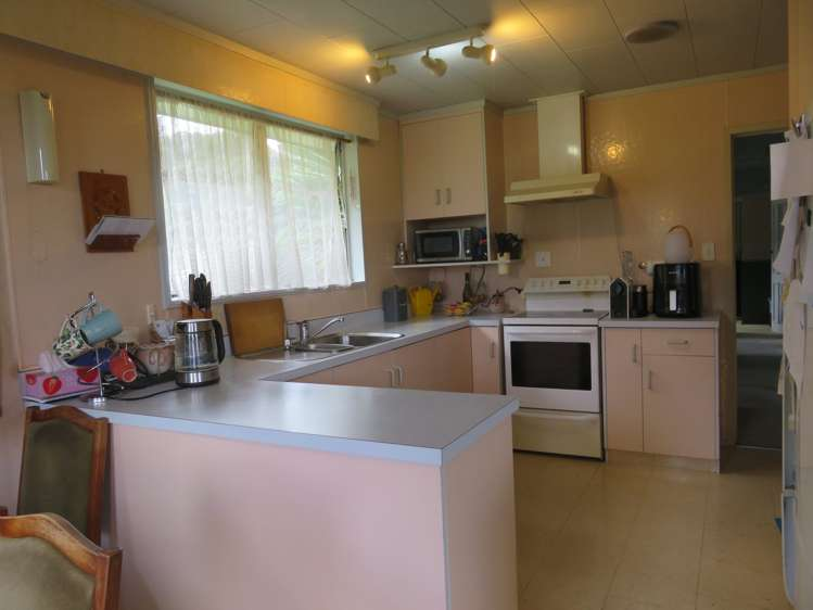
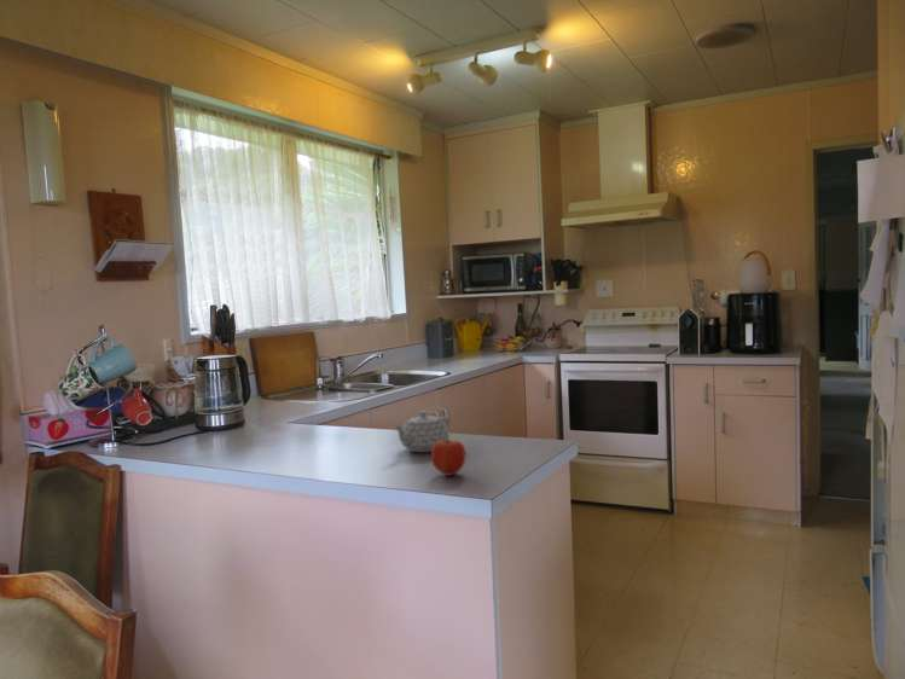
+ teapot [393,410,451,453]
+ apple [430,439,466,477]
